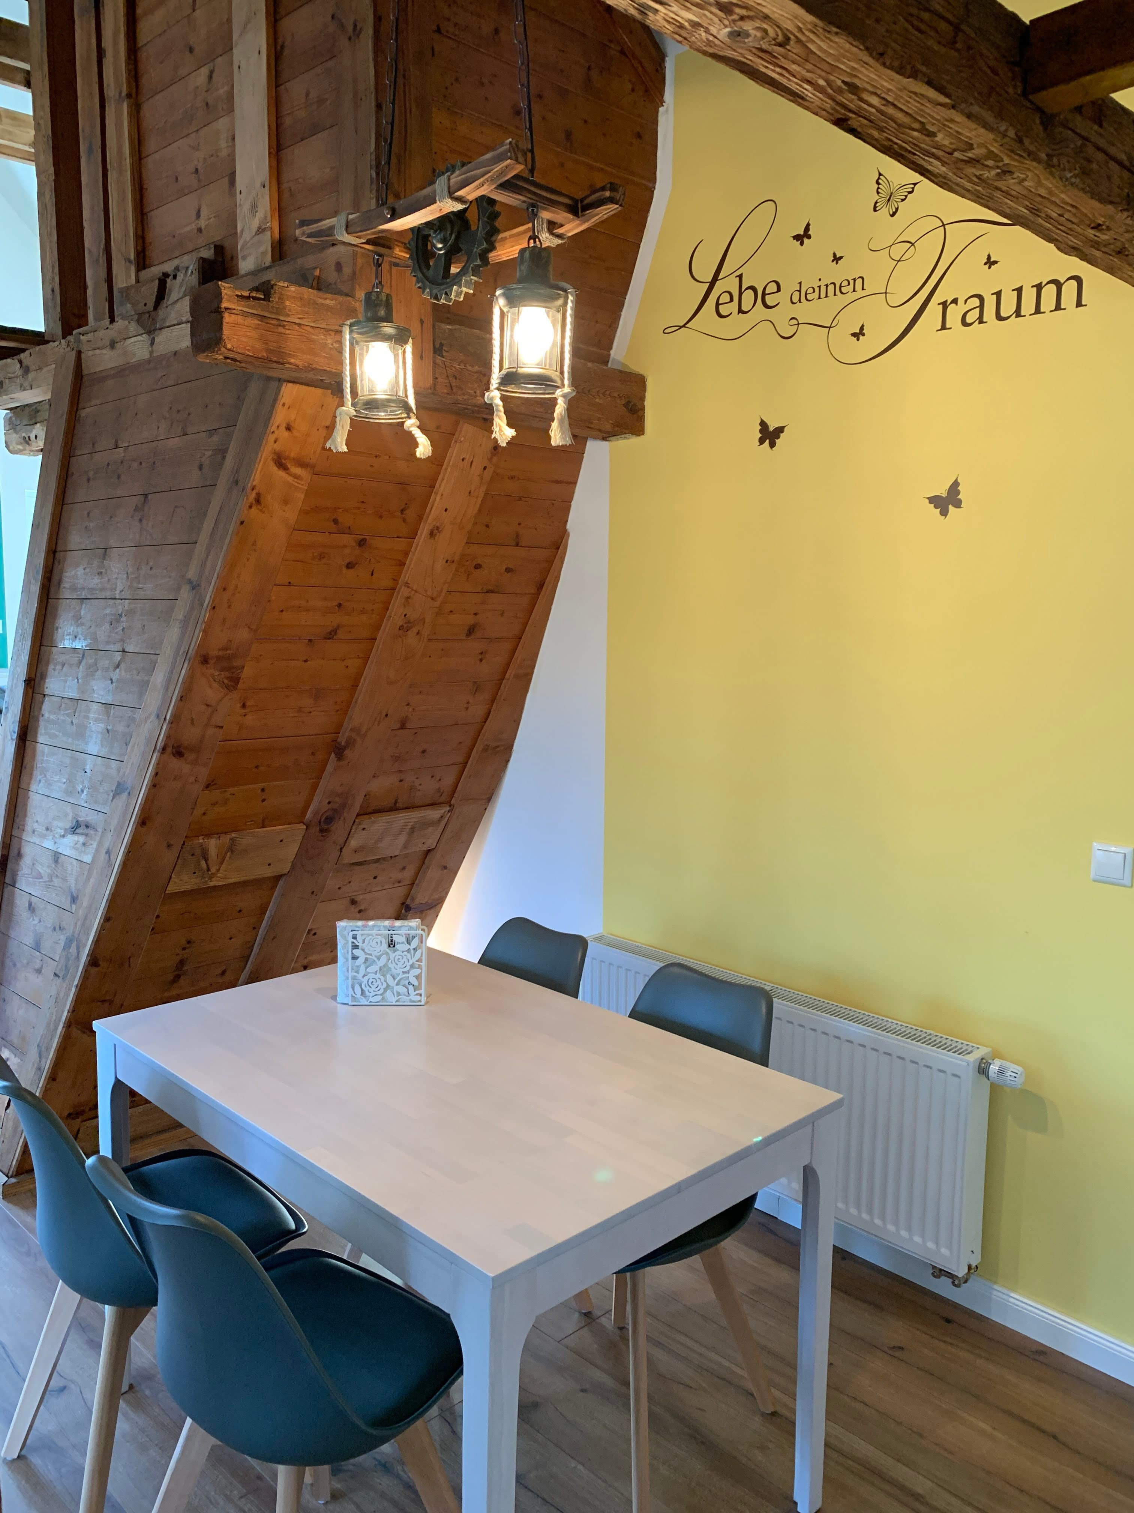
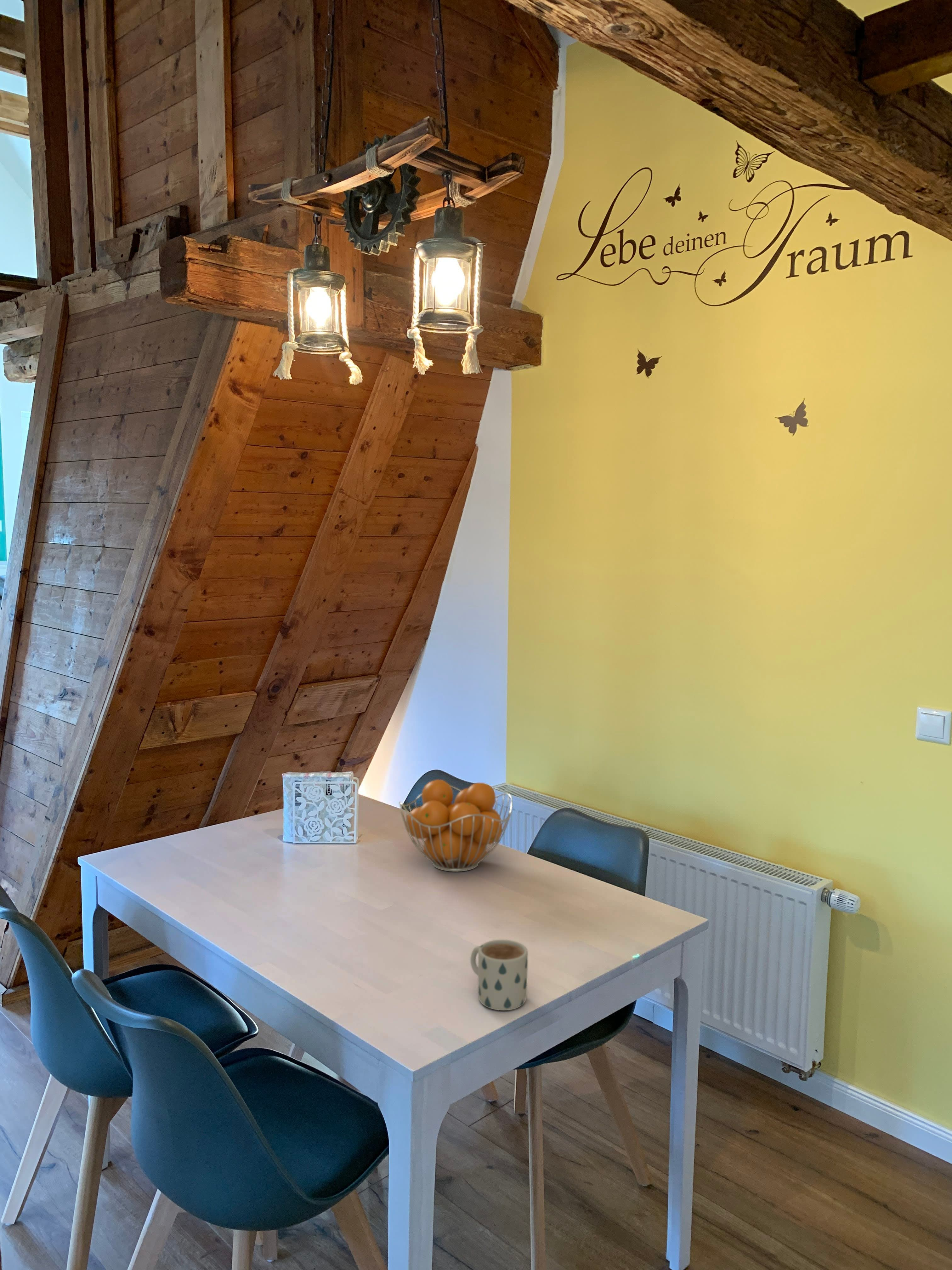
+ mug [470,939,528,1011]
+ fruit basket [399,779,513,872]
